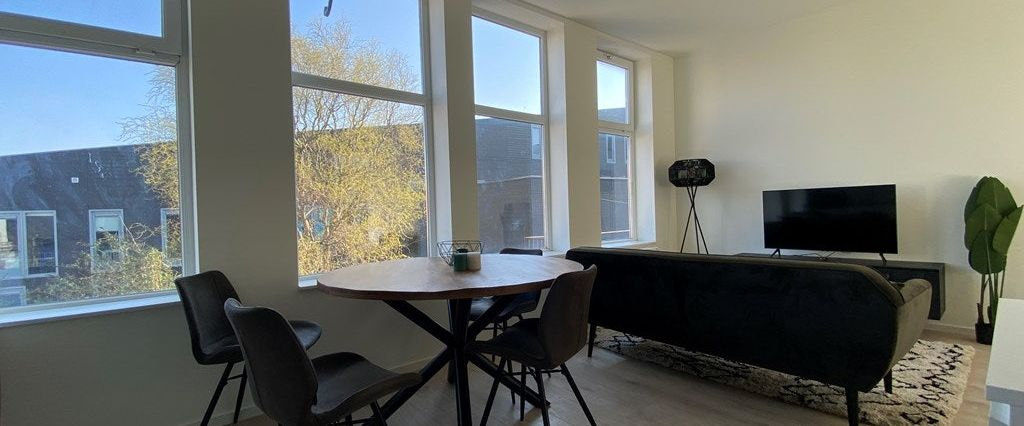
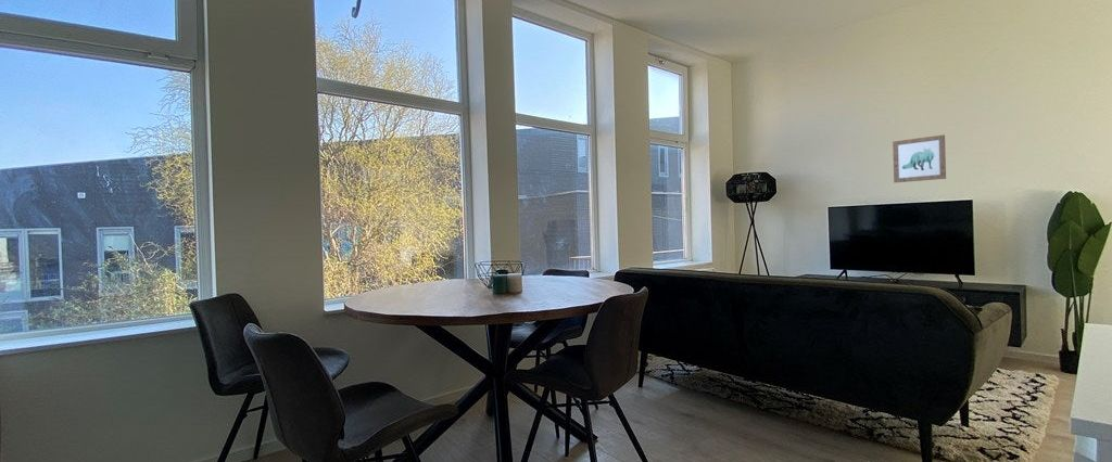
+ wall art [892,133,947,183]
